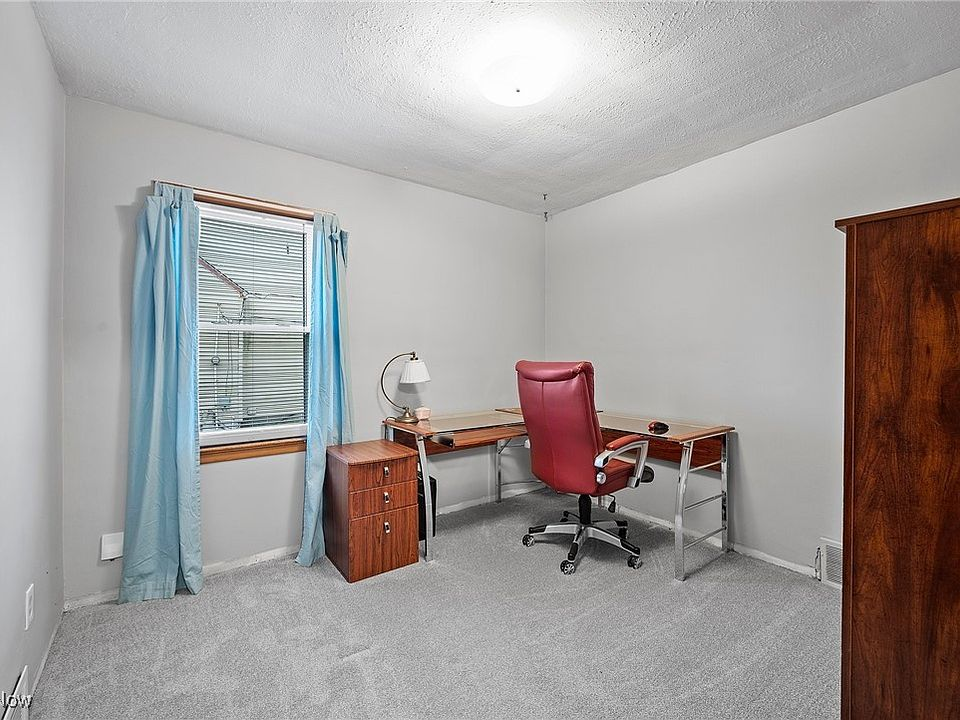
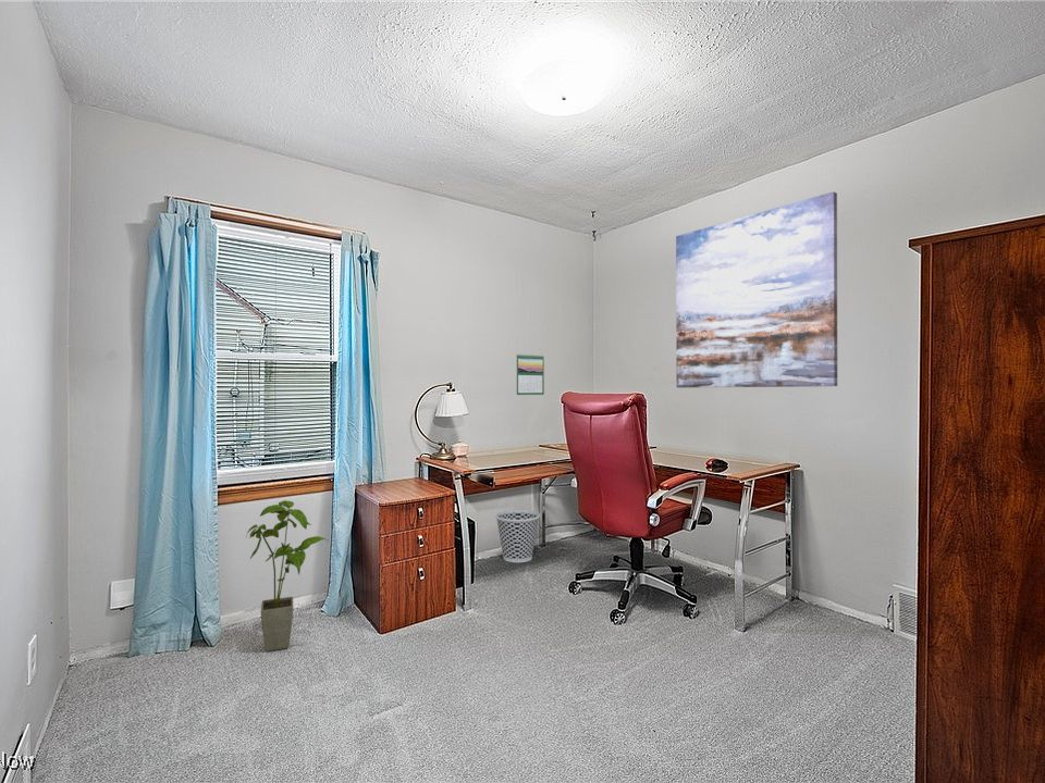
+ house plant [245,499,329,652]
+ wall art [675,190,838,388]
+ calendar [515,352,545,396]
+ wastebasket [494,509,541,563]
